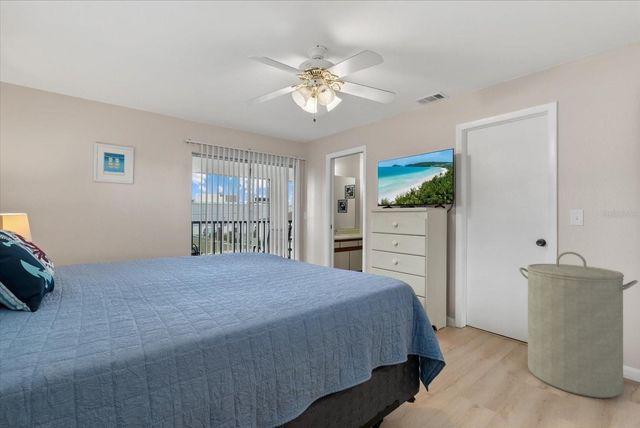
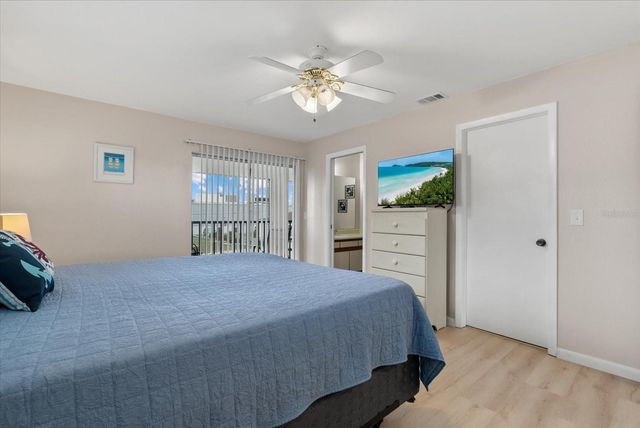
- laundry hamper [518,251,639,399]
